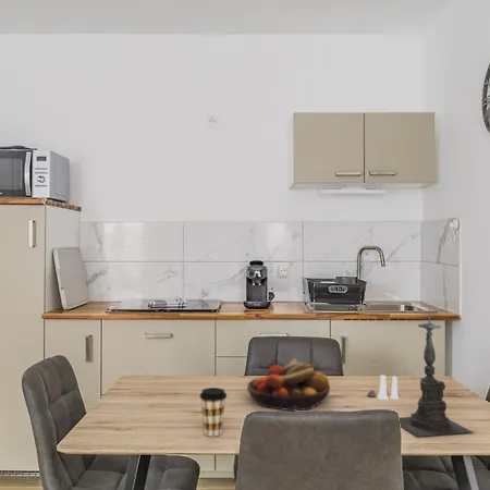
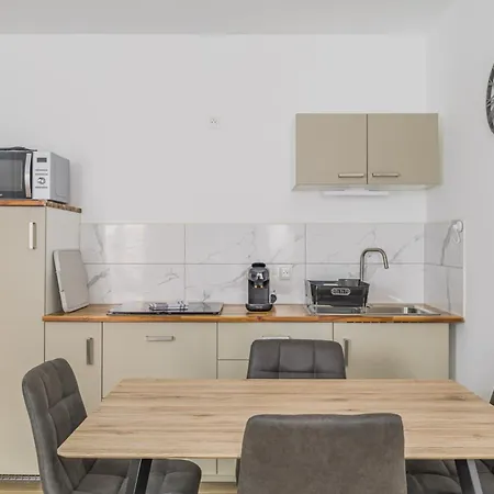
- coffee cup [198,387,228,438]
- fruit bowl [246,357,331,412]
- salt and pepper shaker set [366,373,401,401]
- candle holder [399,307,474,438]
